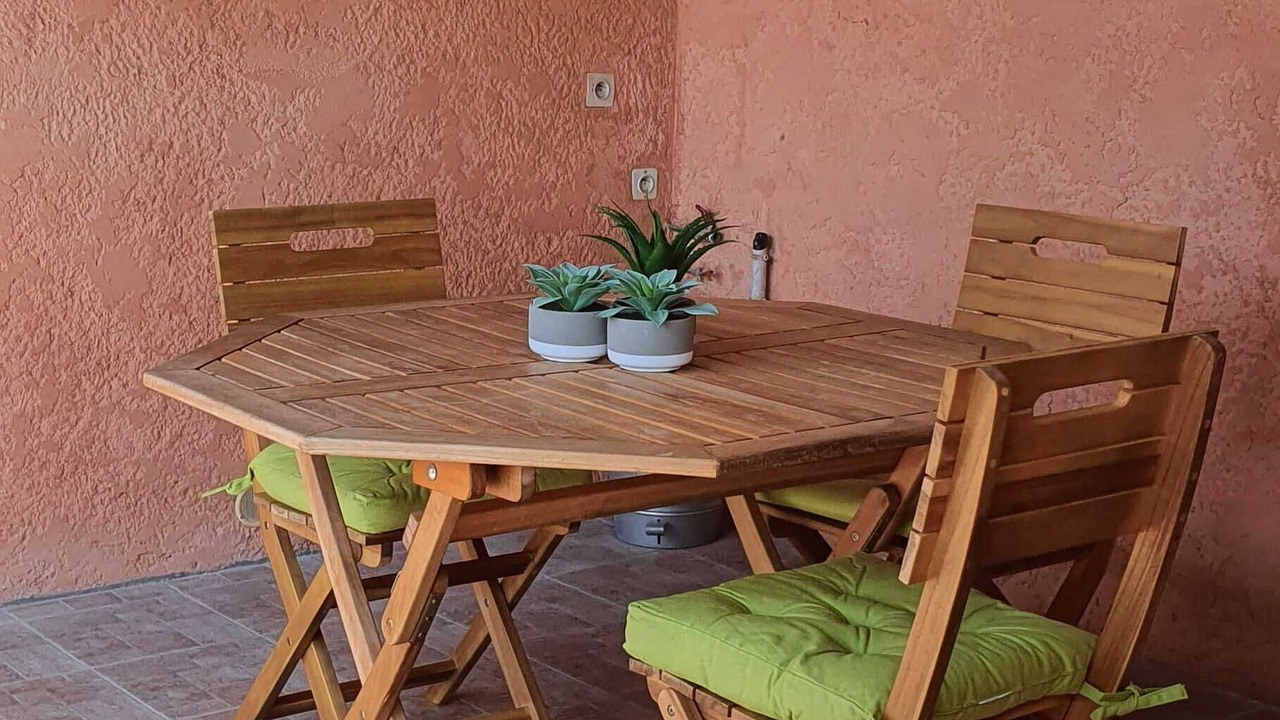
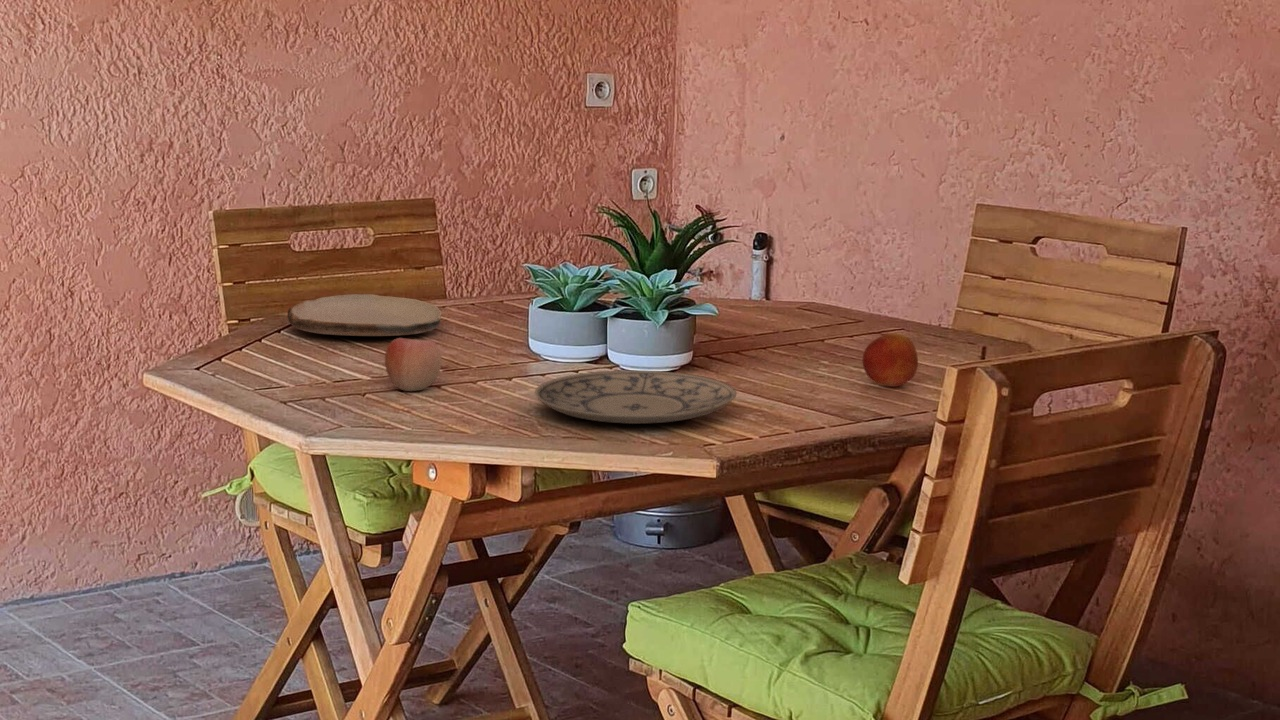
+ apple [862,333,919,388]
+ plate [287,293,443,337]
+ apple [384,337,443,392]
+ plate [534,370,738,425]
